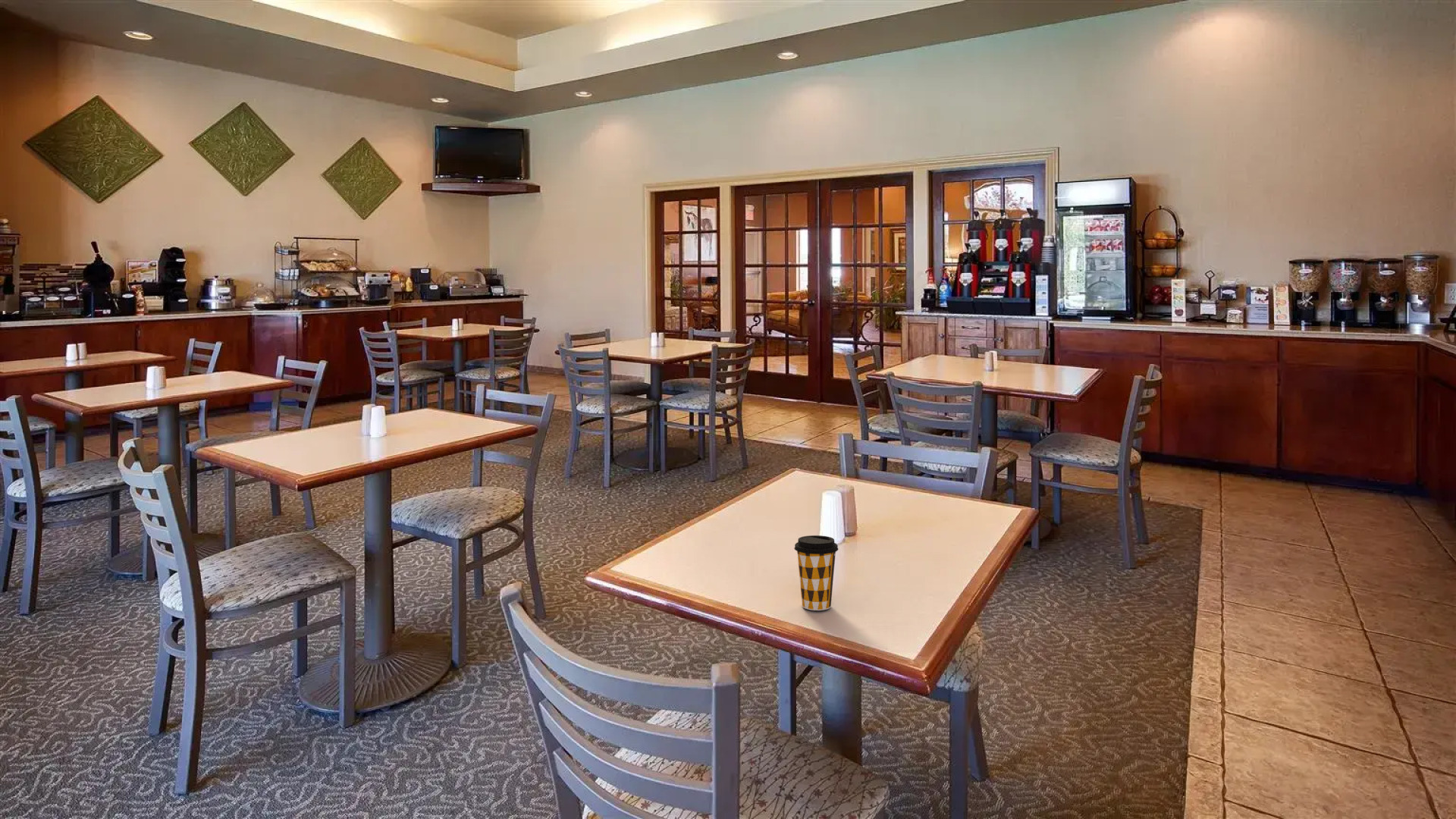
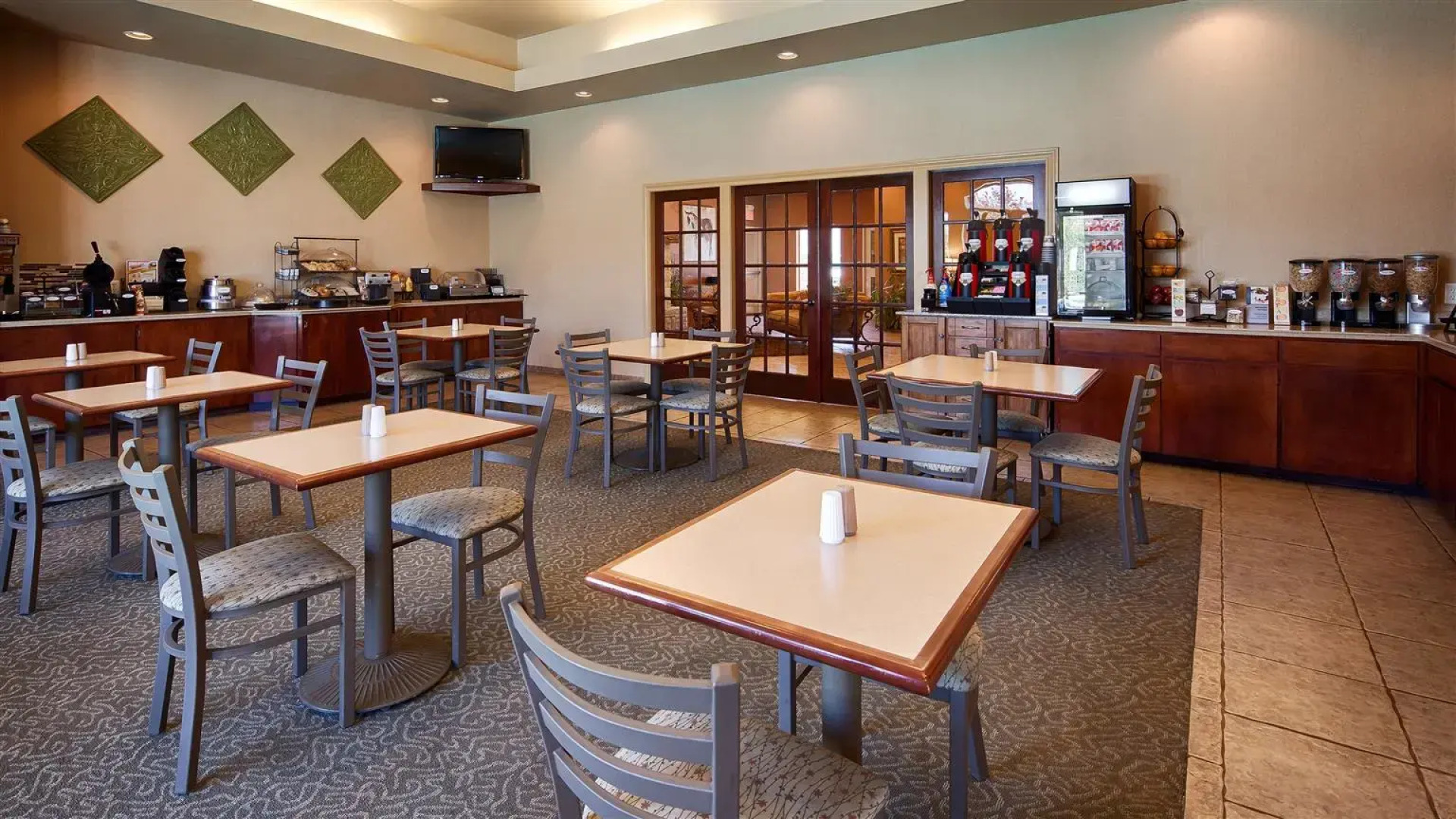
- coffee cup [794,535,839,611]
